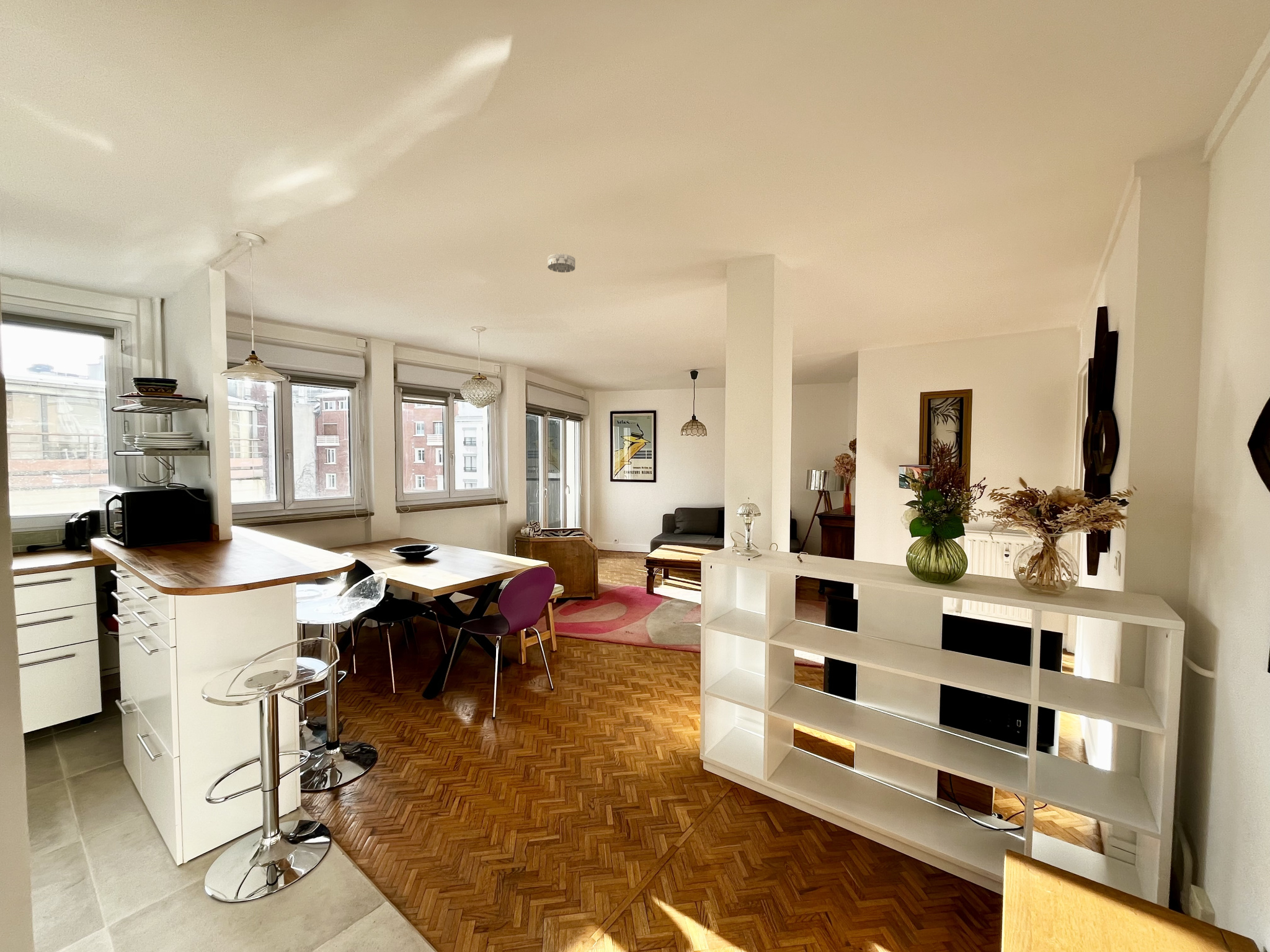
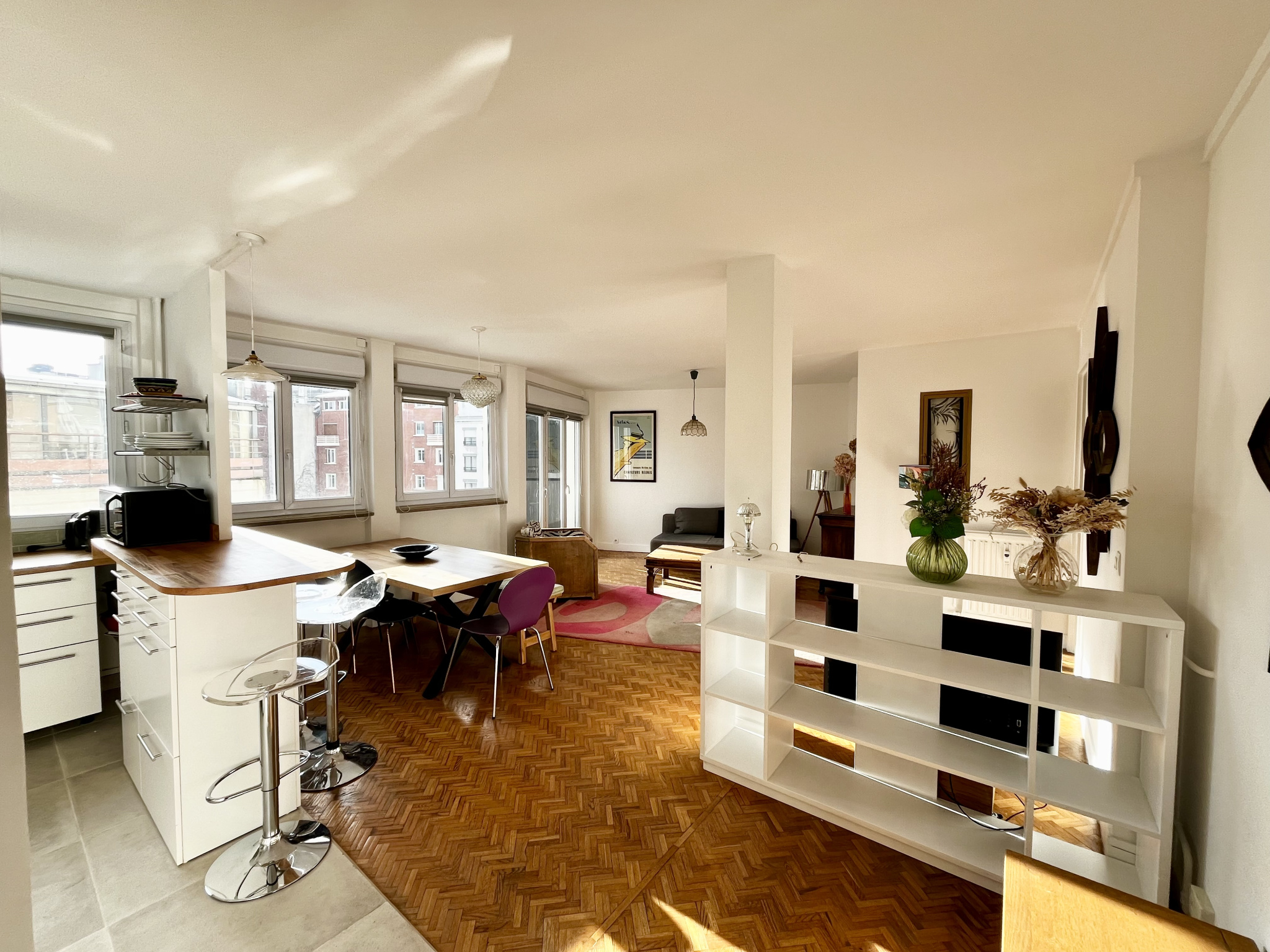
- smoke detector [547,253,576,273]
